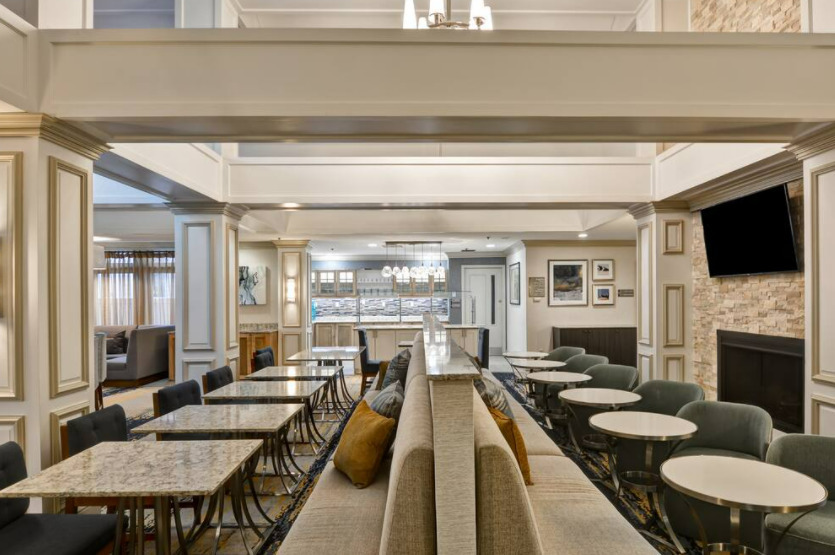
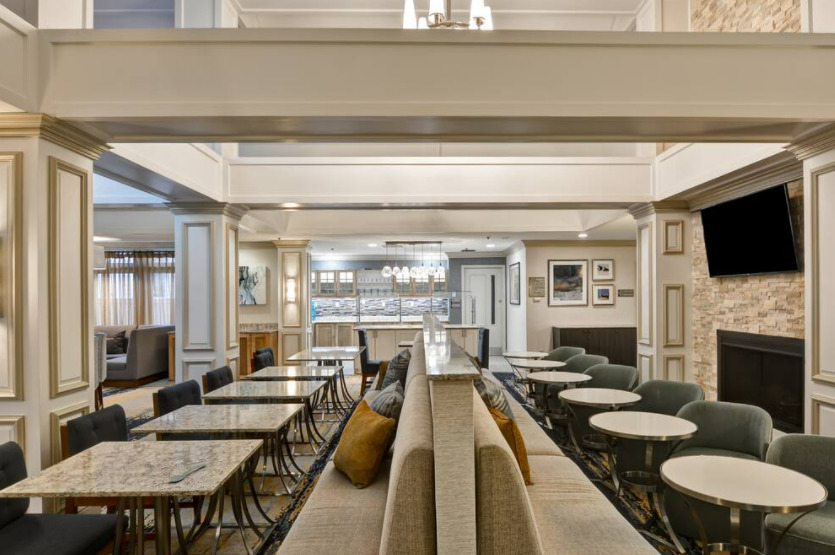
+ spoon [169,463,208,483]
